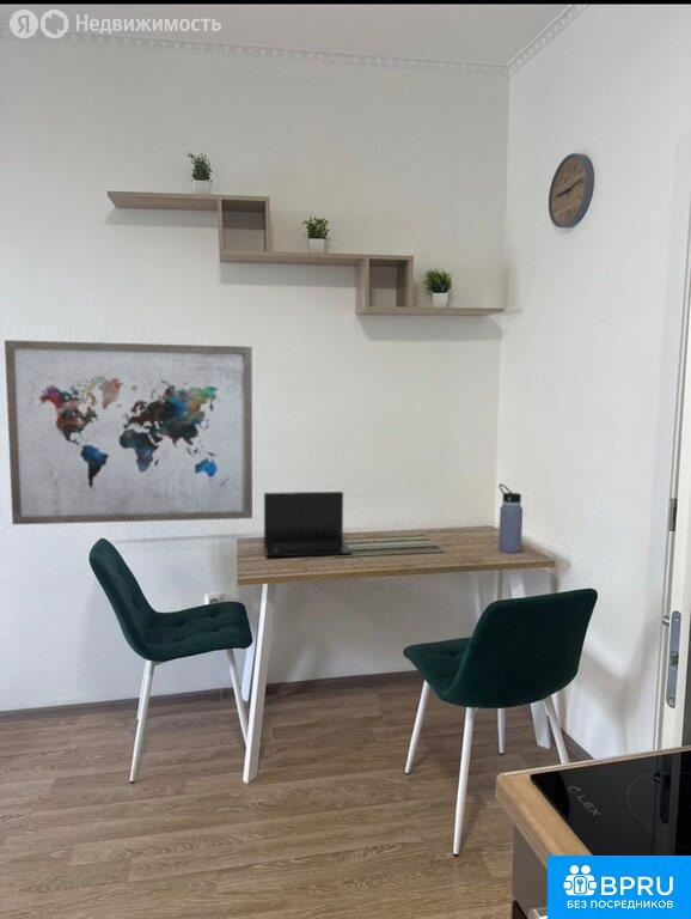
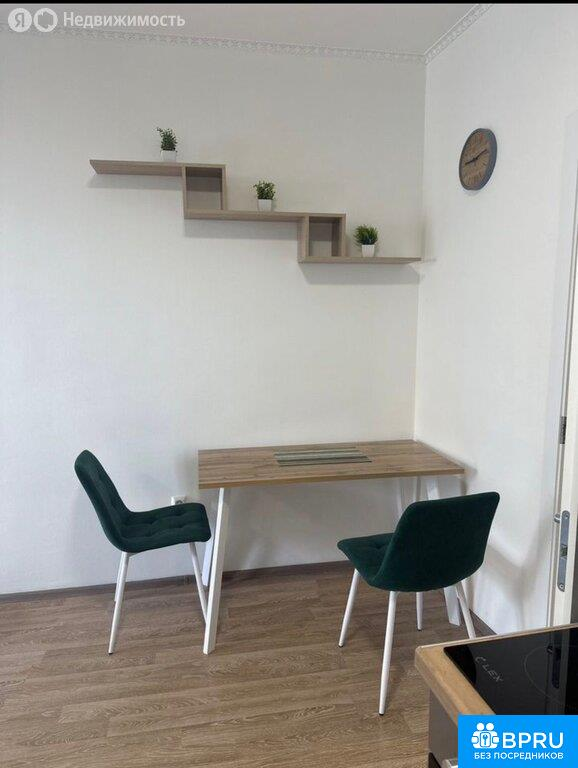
- wall art [4,339,253,525]
- water bottle [497,482,524,554]
- laptop [263,491,353,558]
